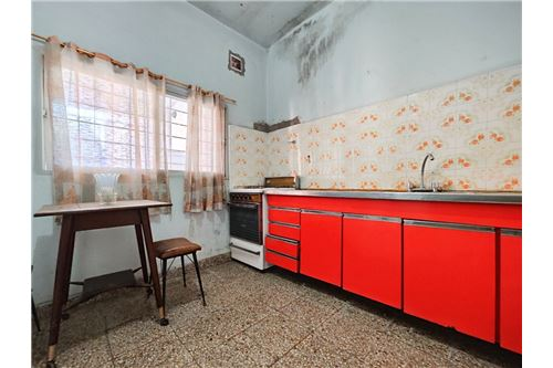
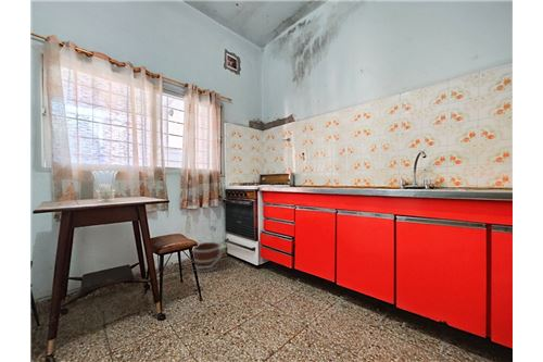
+ bucket [188,241,223,273]
